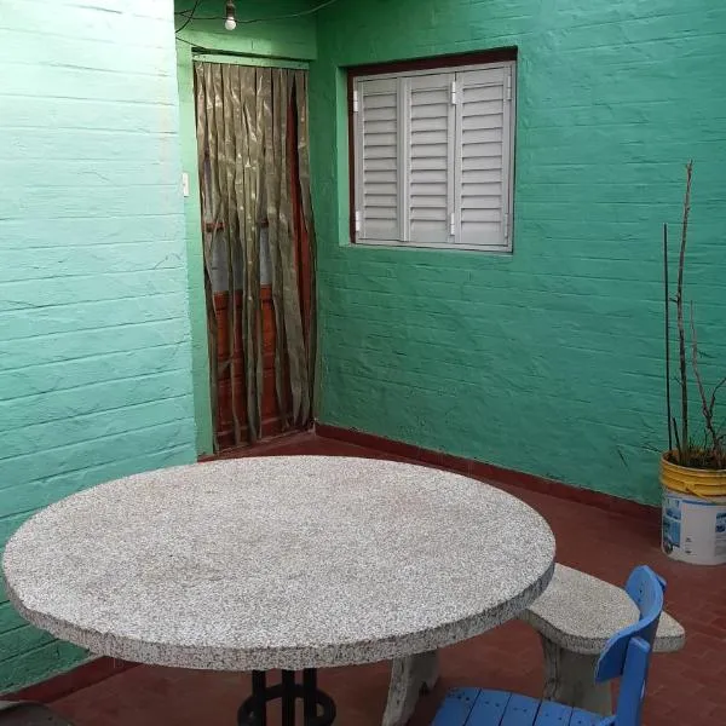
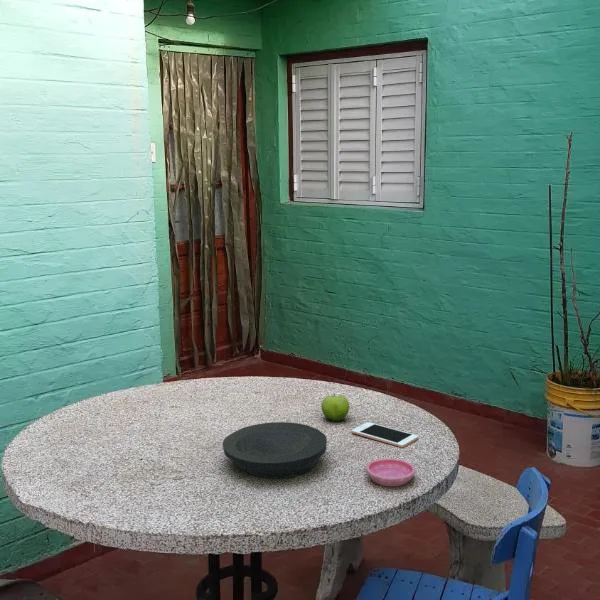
+ plate [222,421,328,479]
+ fruit [321,392,350,422]
+ saucer [365,457,416,487]
+ cell phone [351,421,419,448]
